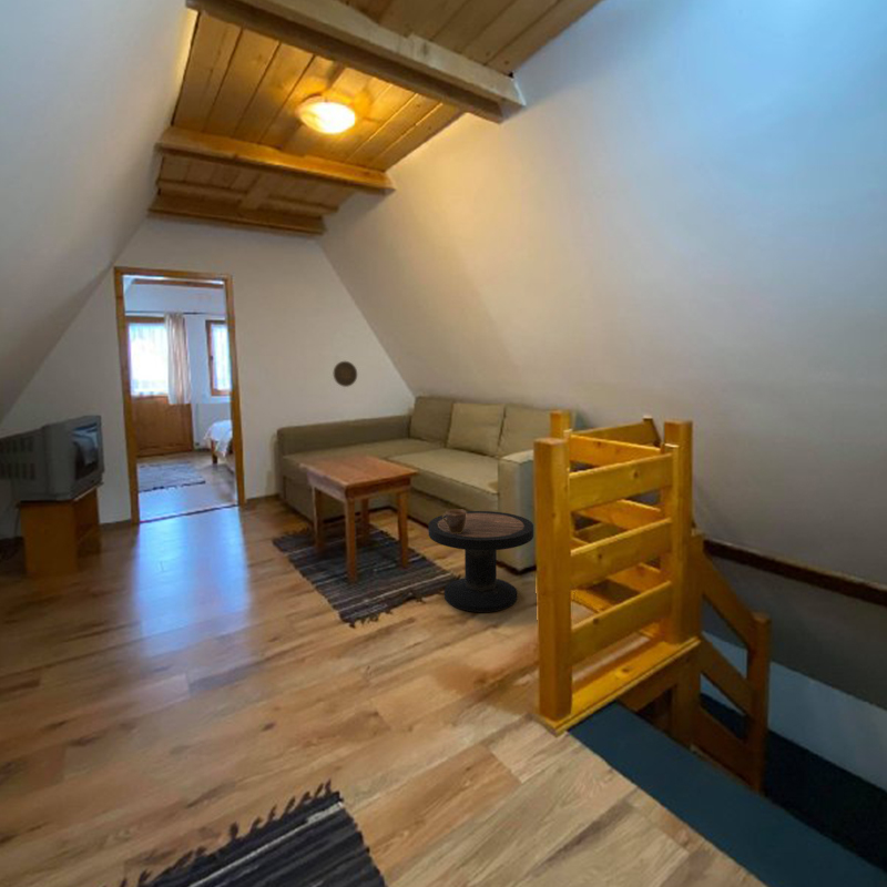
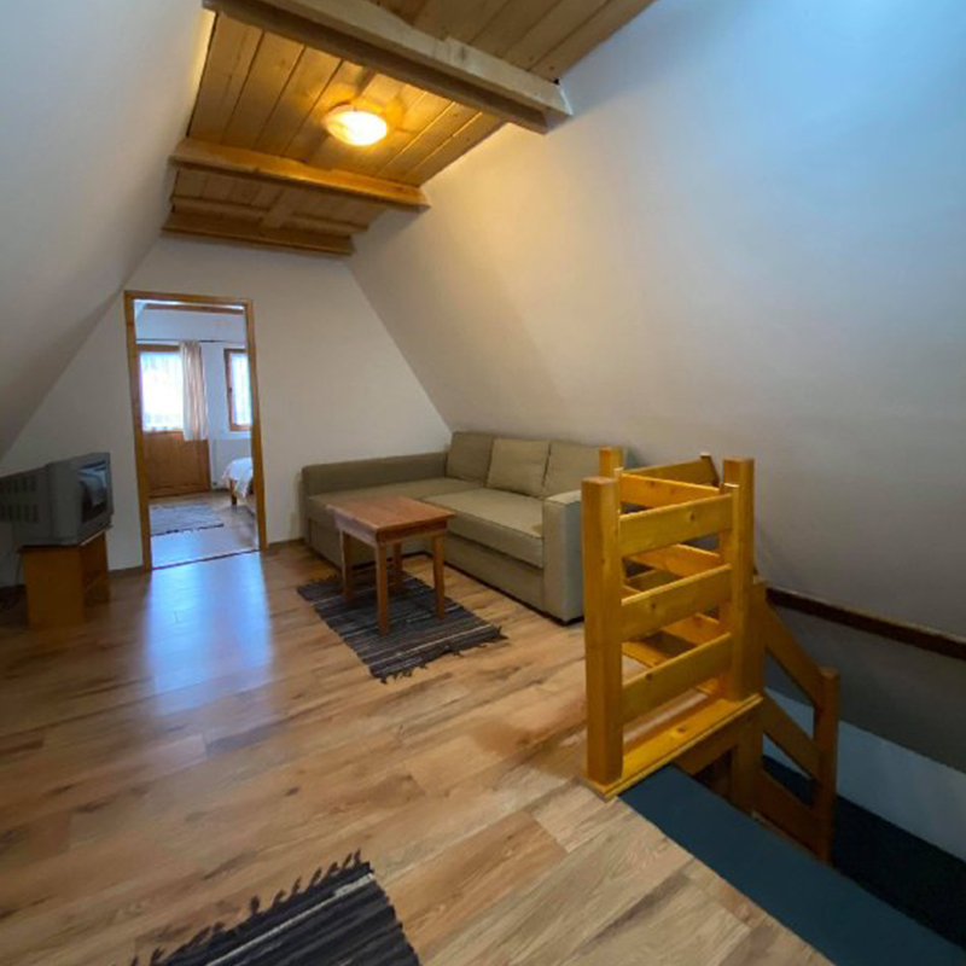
- mug [441,508,467,533]
- side table [428,510,534,613]
- decorative plate [333,360,358,388]
